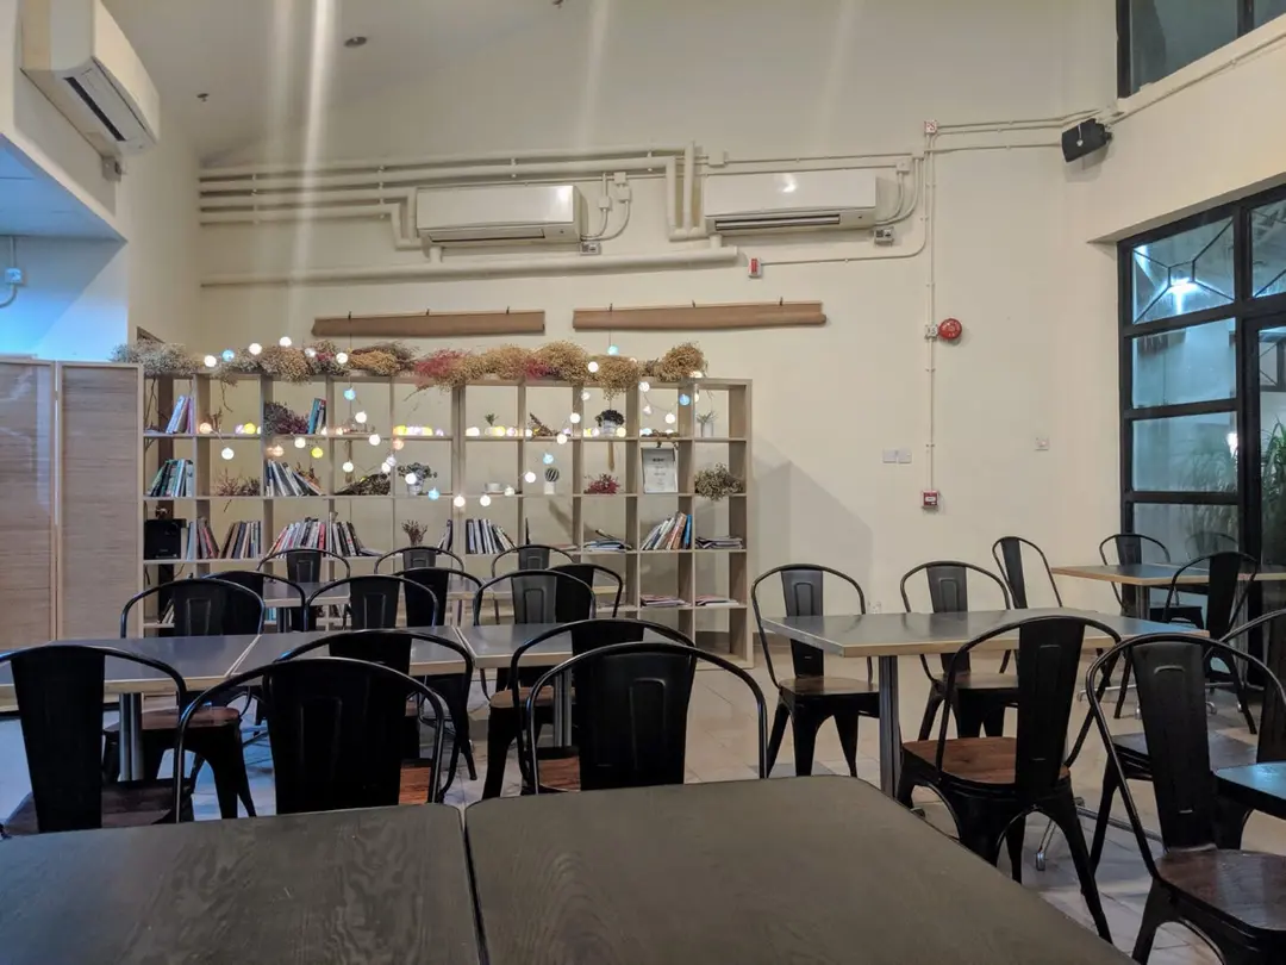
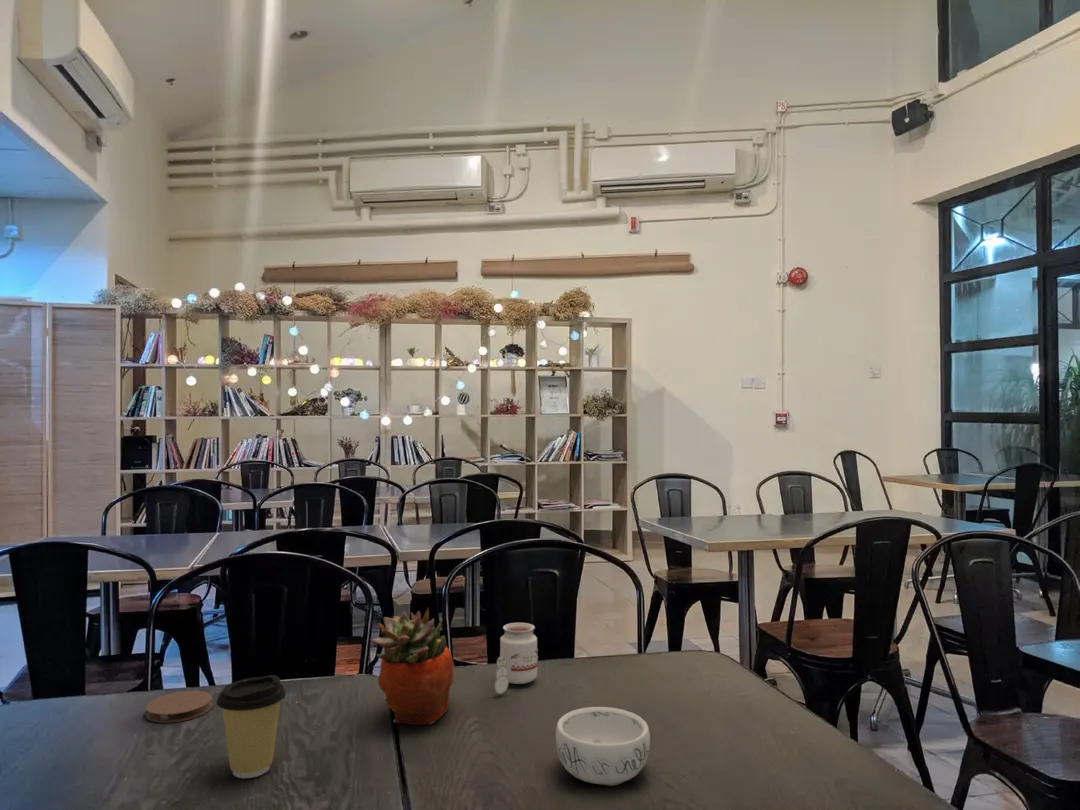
+ coffee cup [215,674,287,779]
+ decorative bowl [555,706,651,787]
+ candle [493,622,539,695]
+ coaster [145,690,213,724]
+ succulent planter [370,607,455,726]
